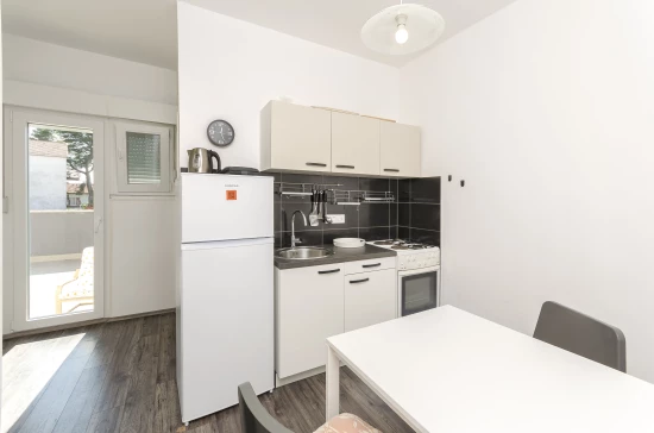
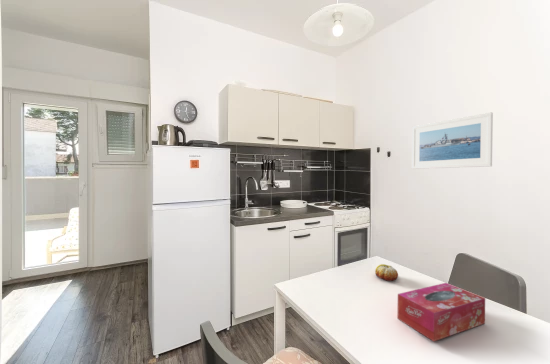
+ fruit [374,263,399,282]
+ tissue box [396,282,486,342]
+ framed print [411,112,494,170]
